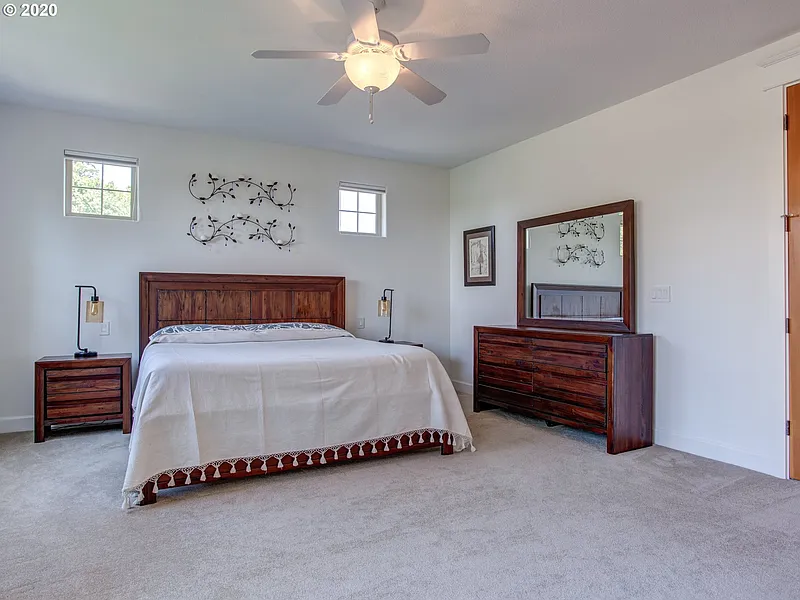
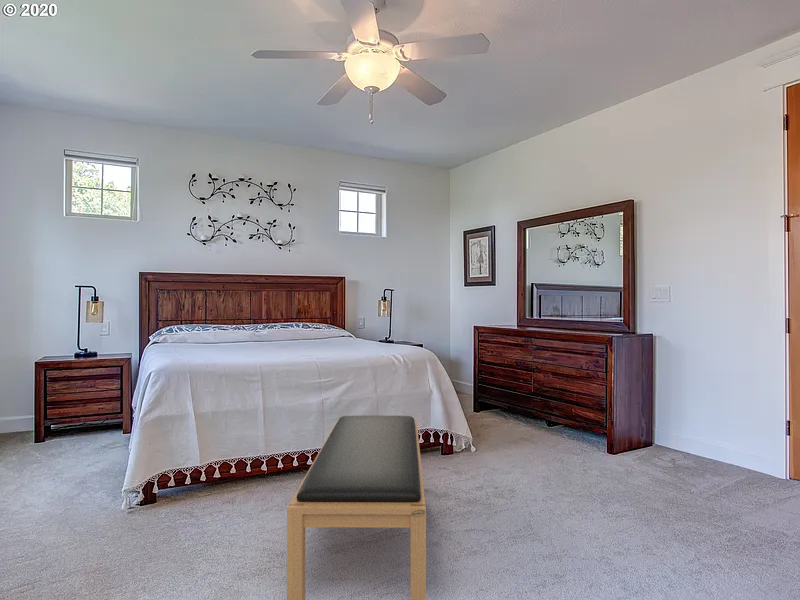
+ bench [286,415,427,600]
